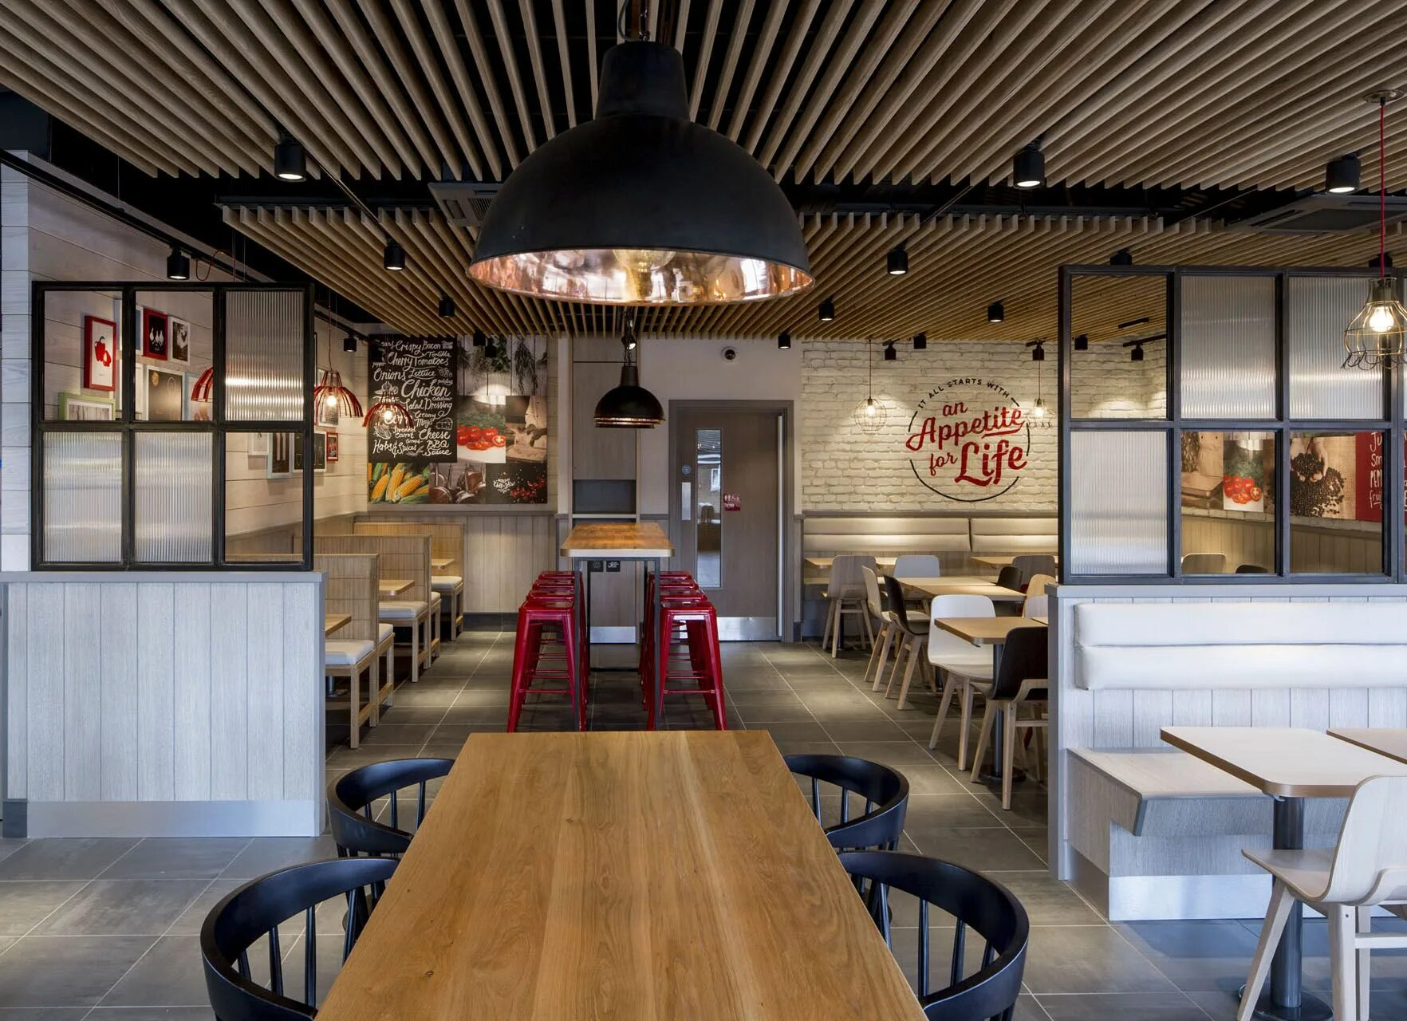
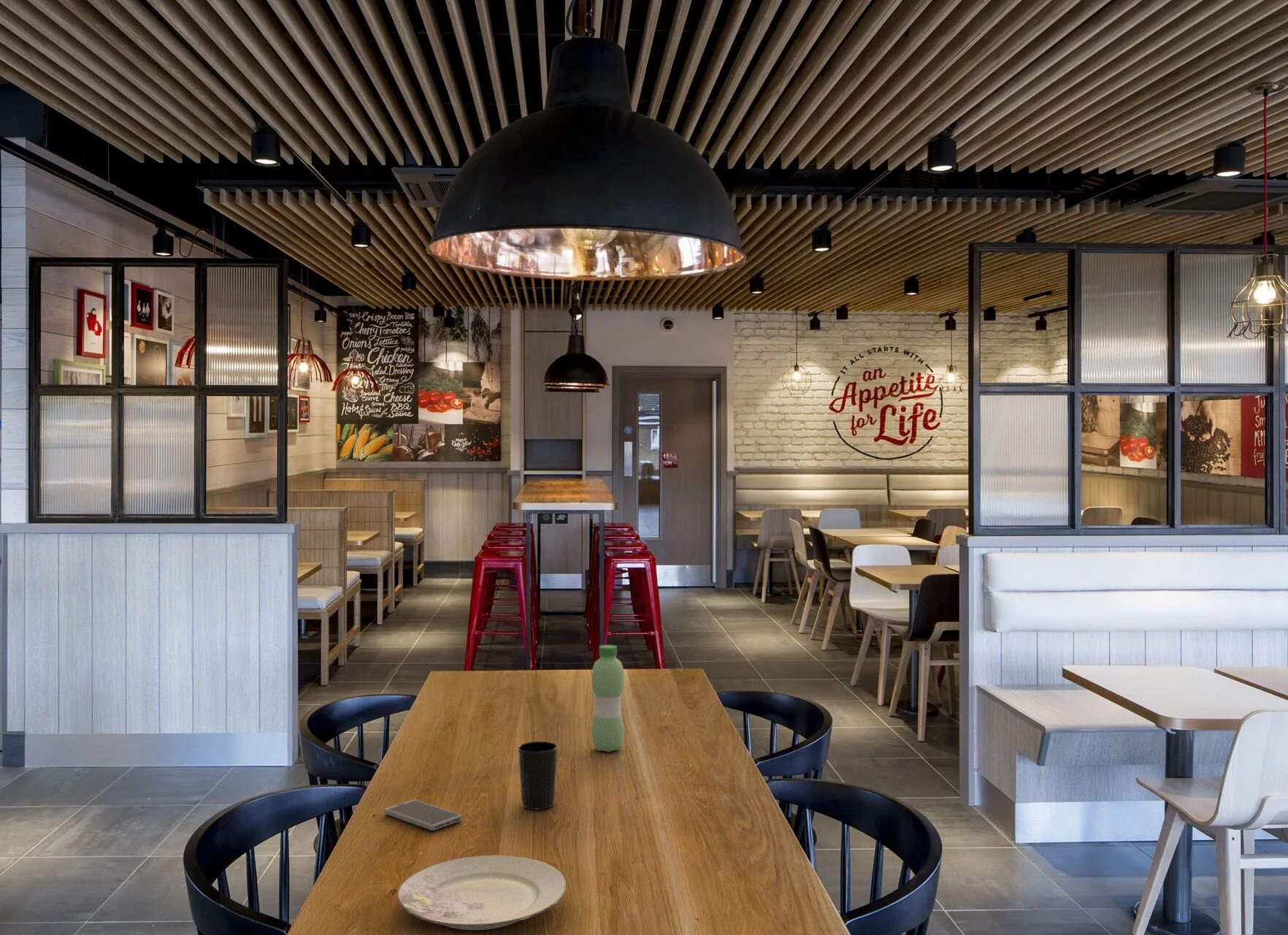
+ water bottle [591,644,625,752]
+ cup [518,741,558,810]
+ plate [396,855,567,931]
+ smartphone [384,798,463,831]
